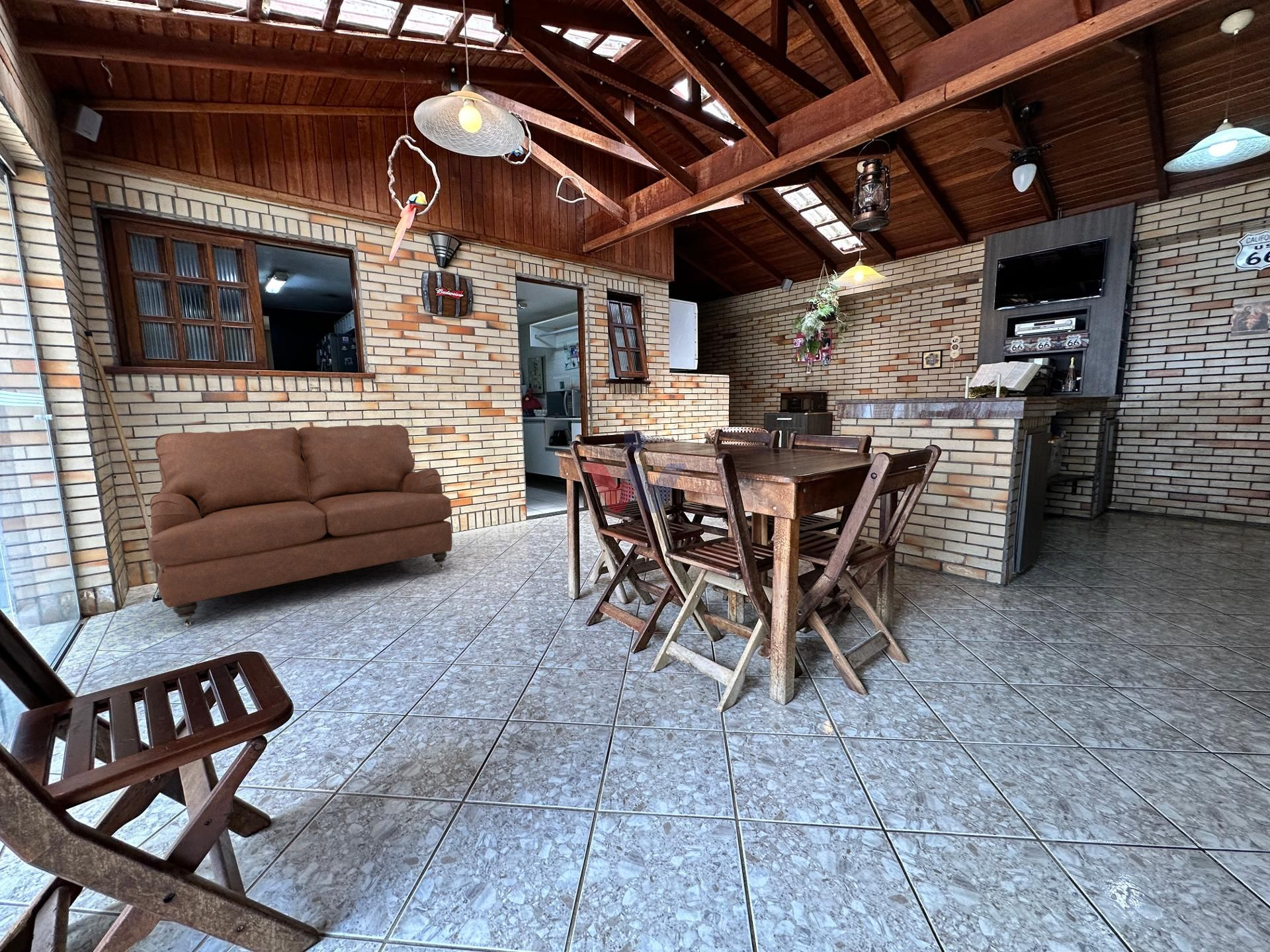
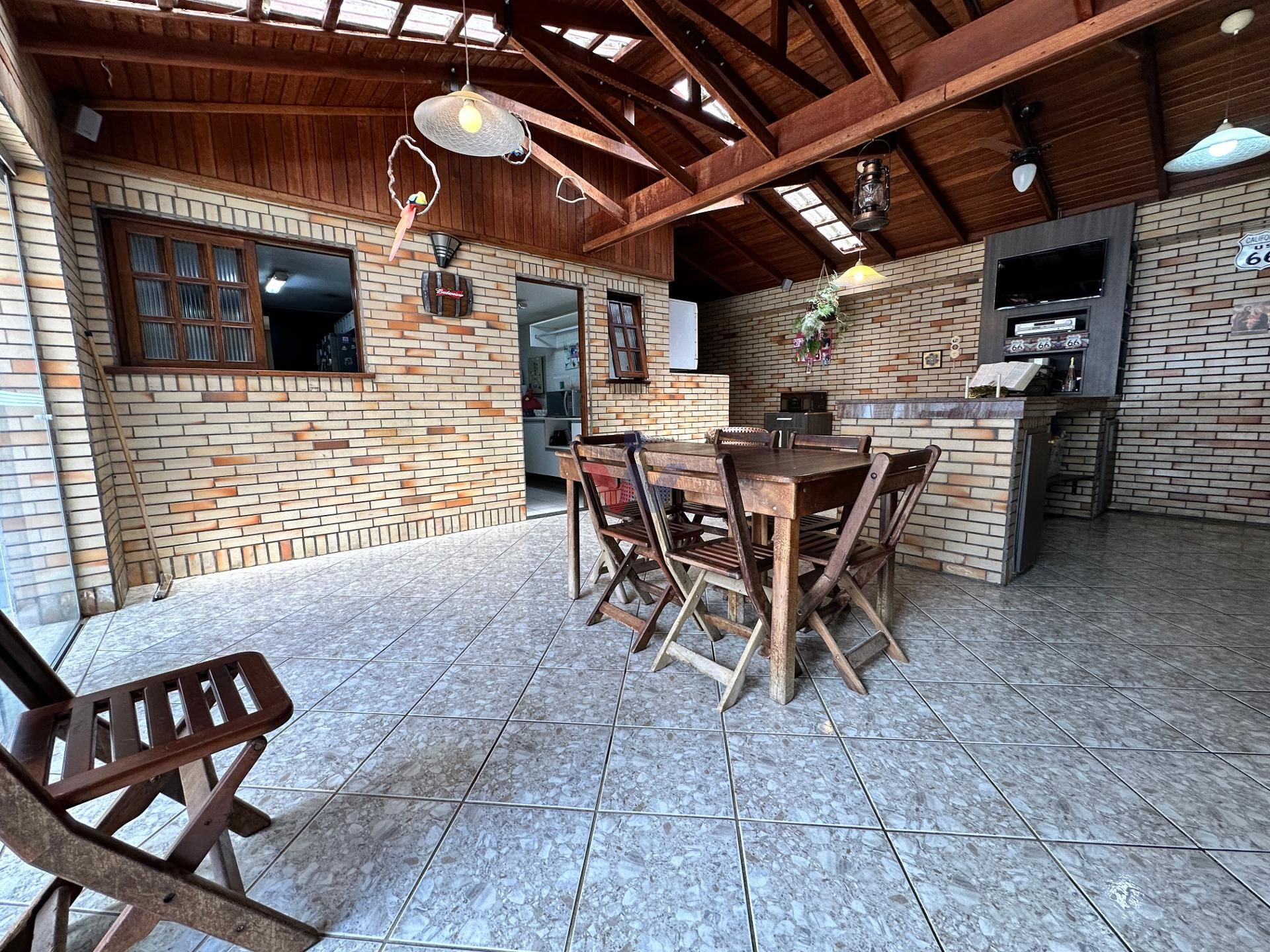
- sofa [147,424,453,627]
